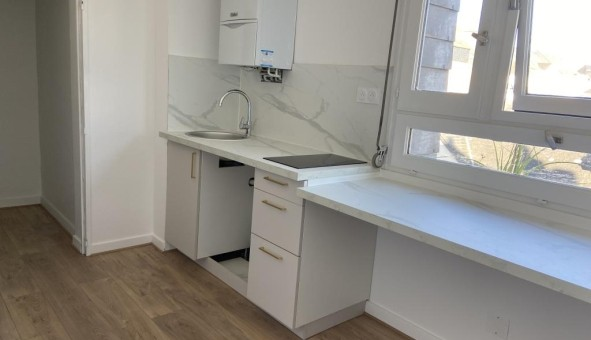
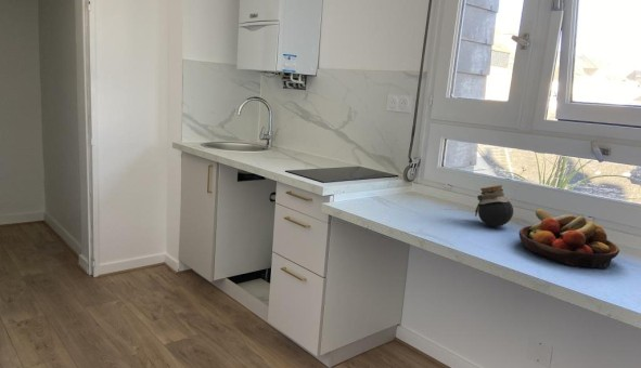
+ jar [474,184,514,227]
+ fruit bowl [518,208,620,270]
